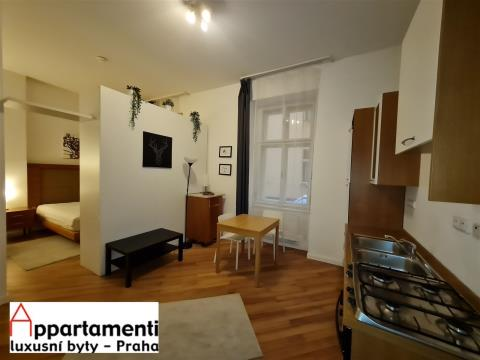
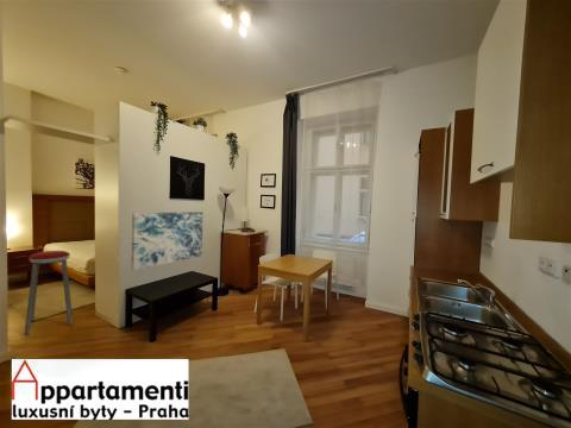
+ wall art [131,212,203,271]
+ music stool [24,250,74,336]
